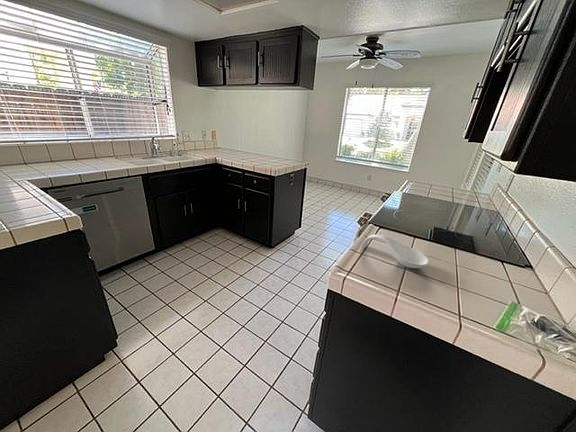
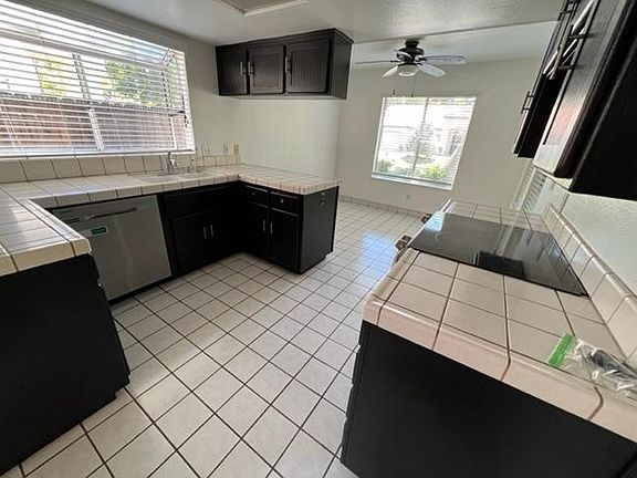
- spoon rest [360,233,430,269]
